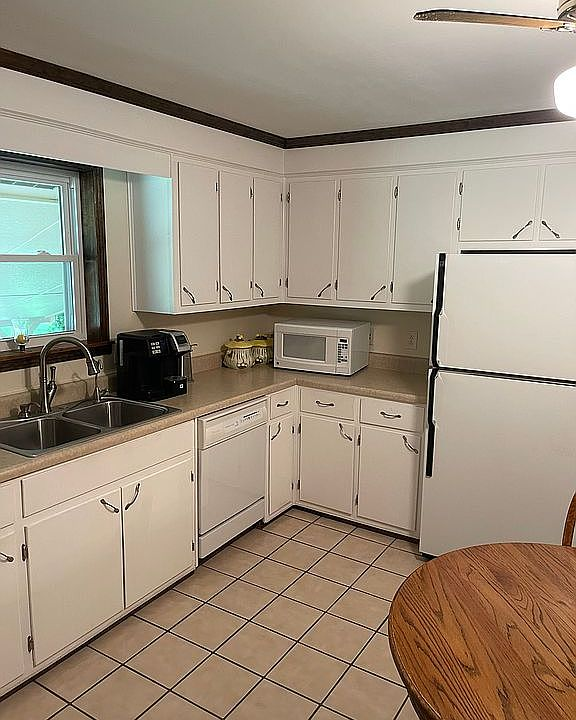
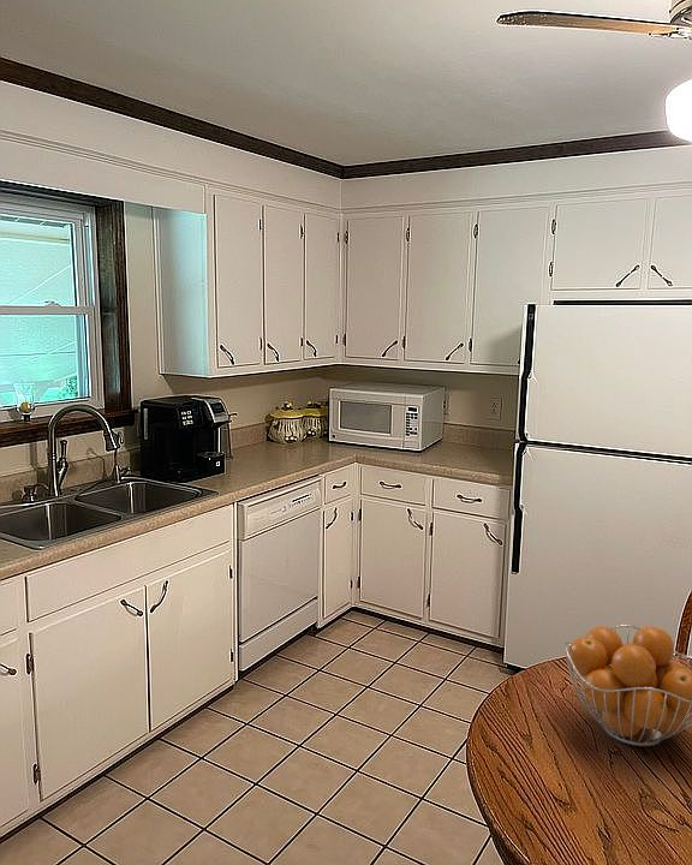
+ fruit basket [563,624,692,747]
